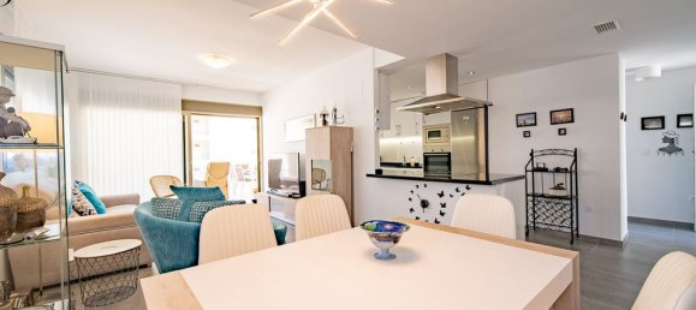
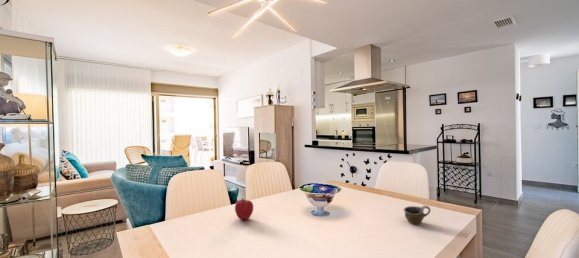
+ cup [403,204,432,224]
+ fruit [234,197,254,221]
